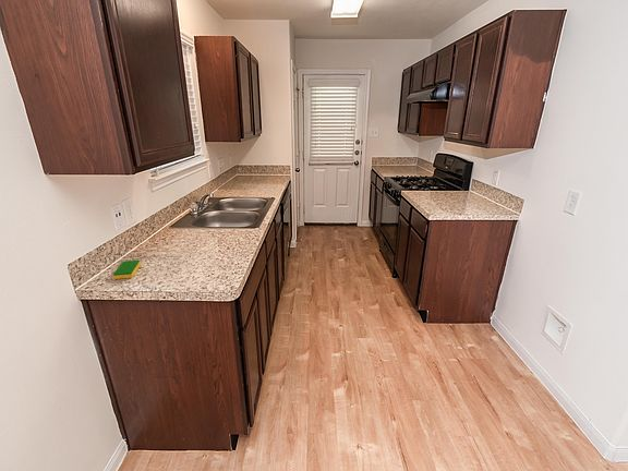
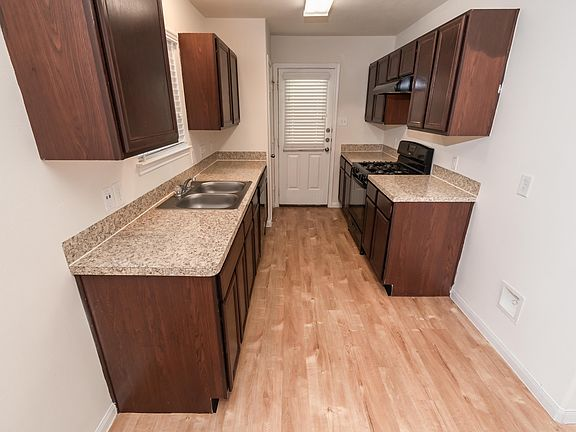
- dish sponge [112,259,142,280]
